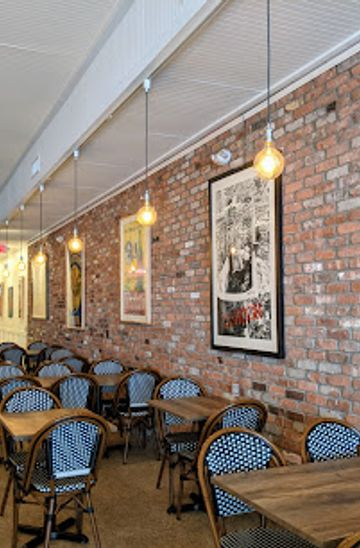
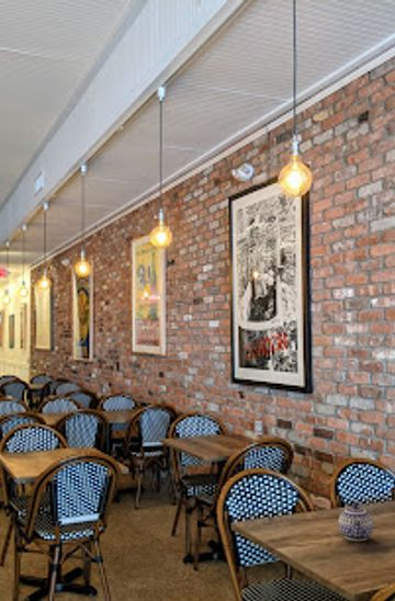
+ teapot [338,502,374,542]
